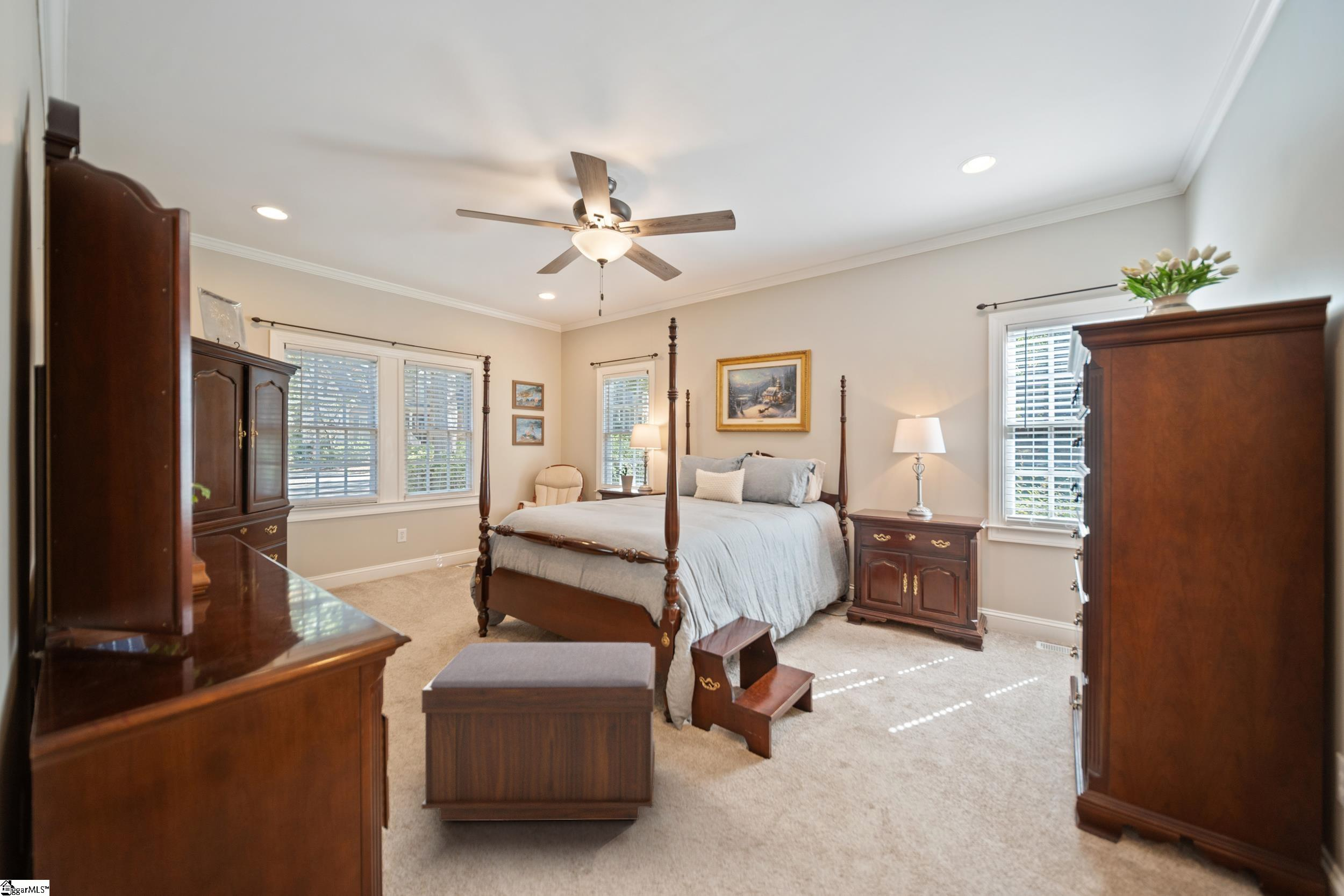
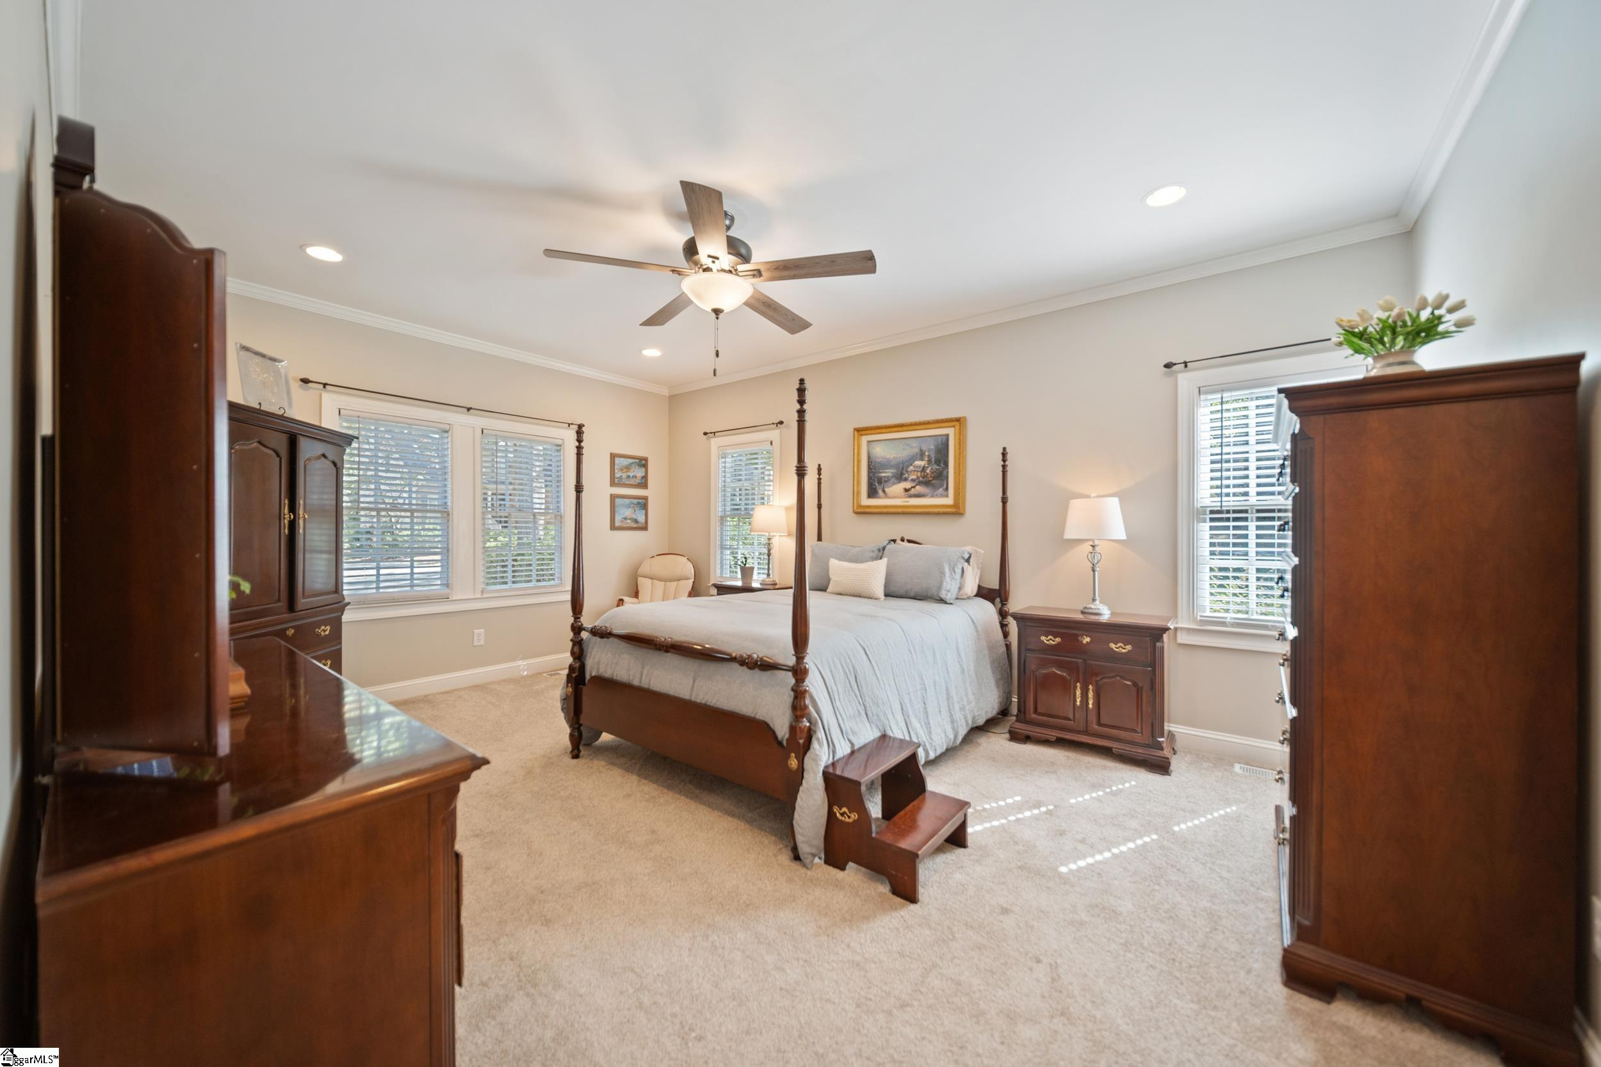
- bench [421,642,656,821]
